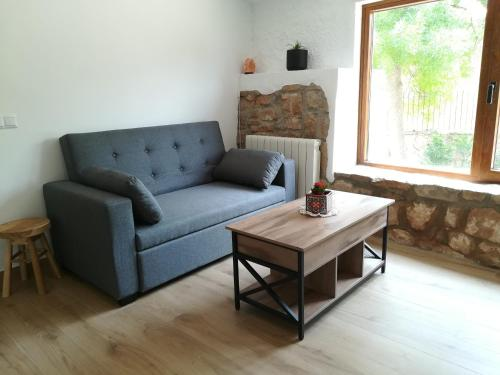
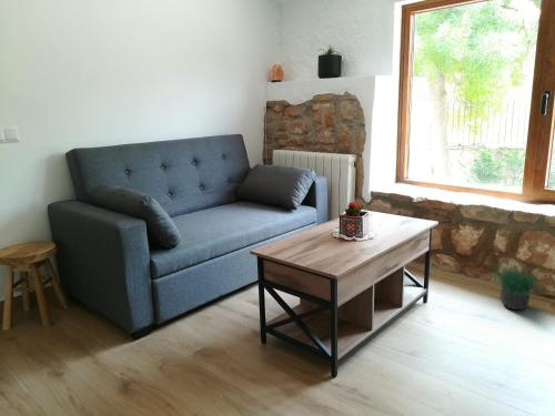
+ potted plant [486,250,551,311]
